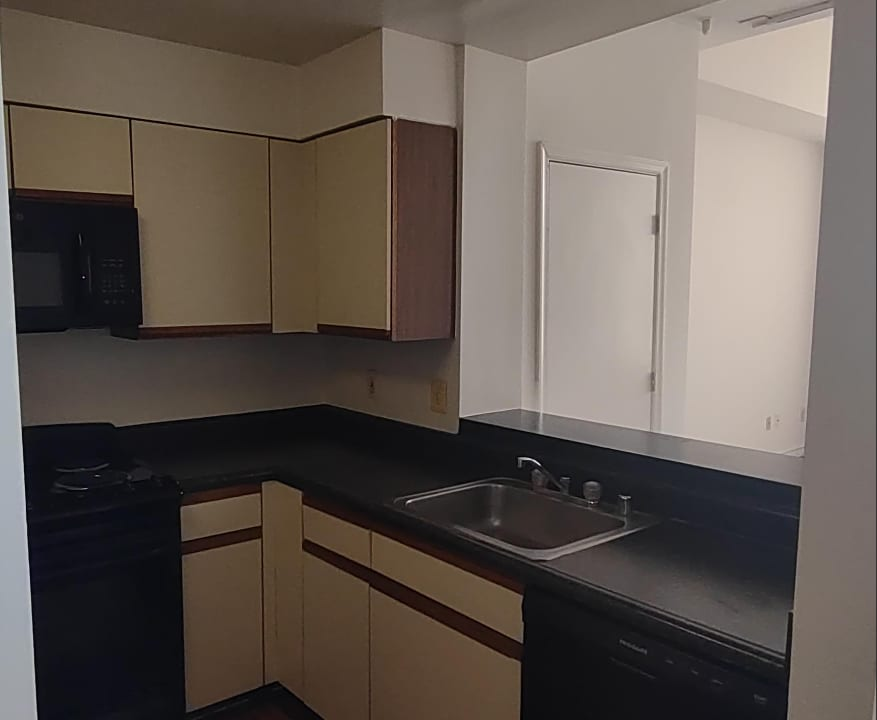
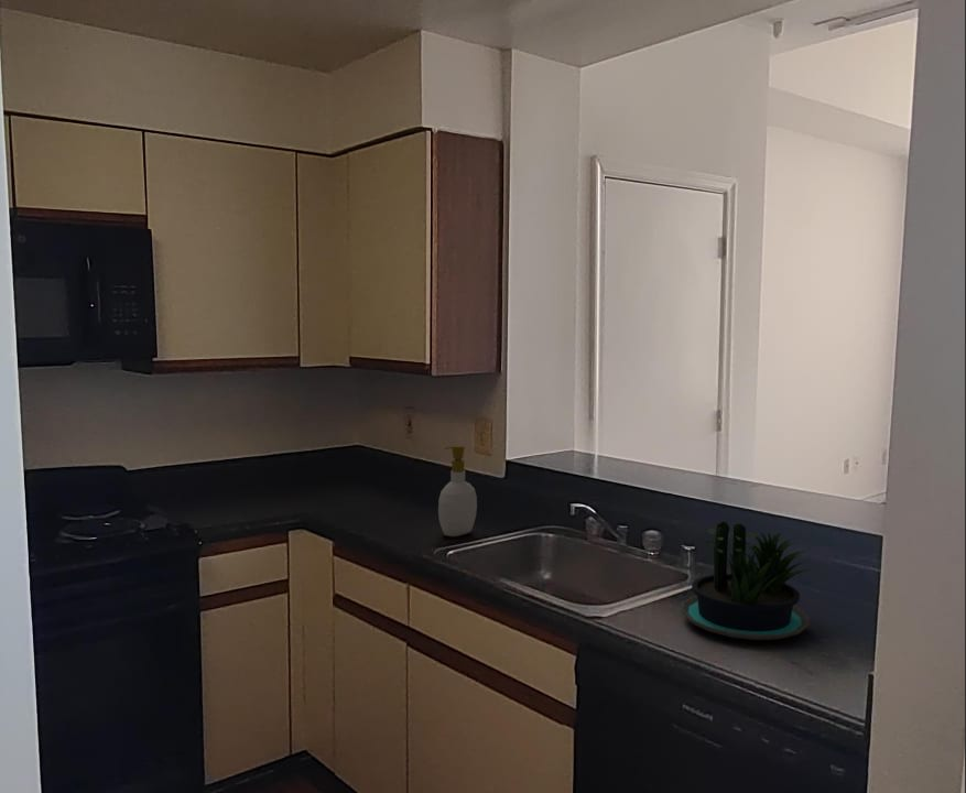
+ soap bottle [437,444,478,537]
+ potted plant [680,521,824,641]
